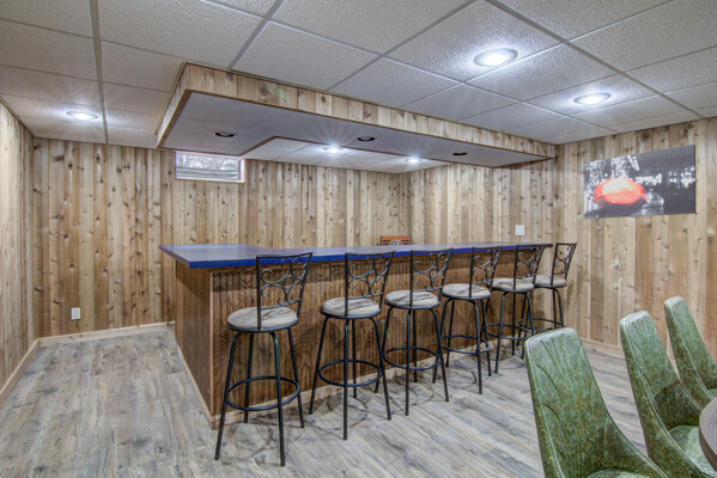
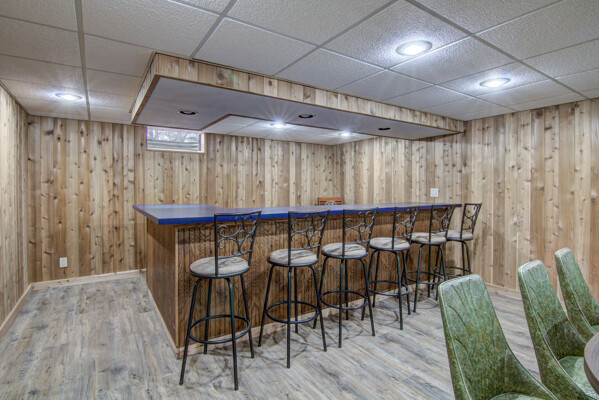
- wall art [583,143,697,220]
